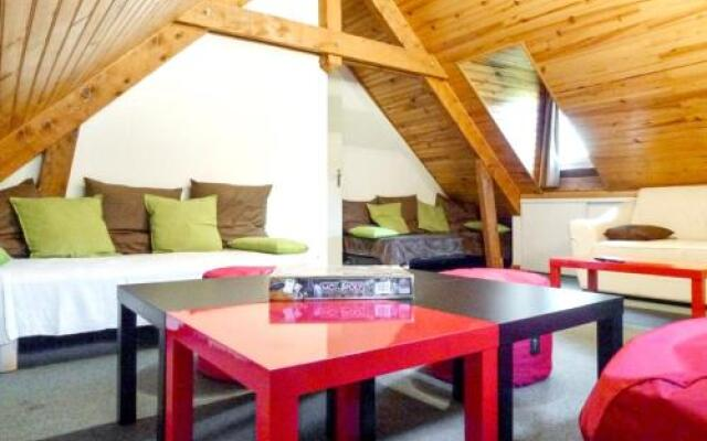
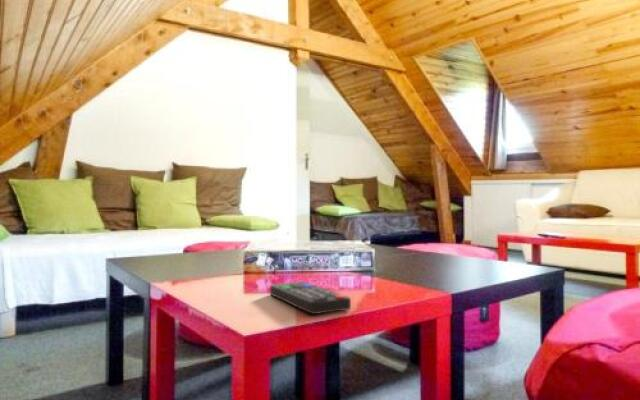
+ remote control [269,281,352,315]
